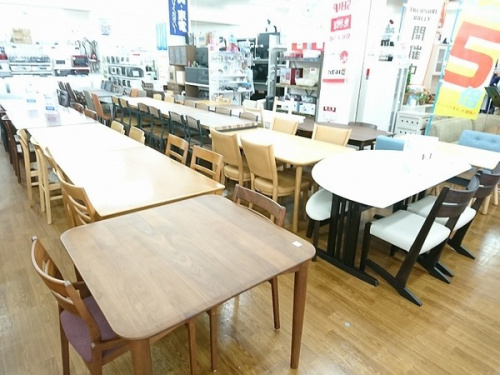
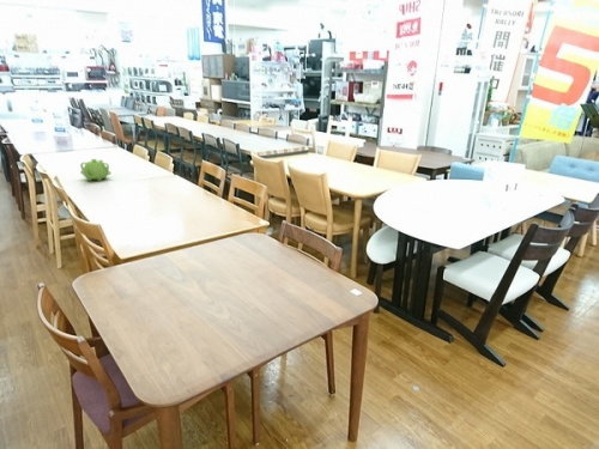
+ teapot [79,158,111,182]
